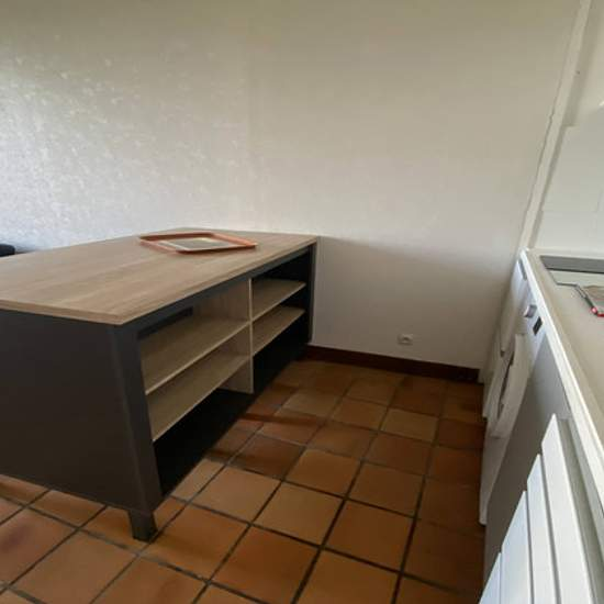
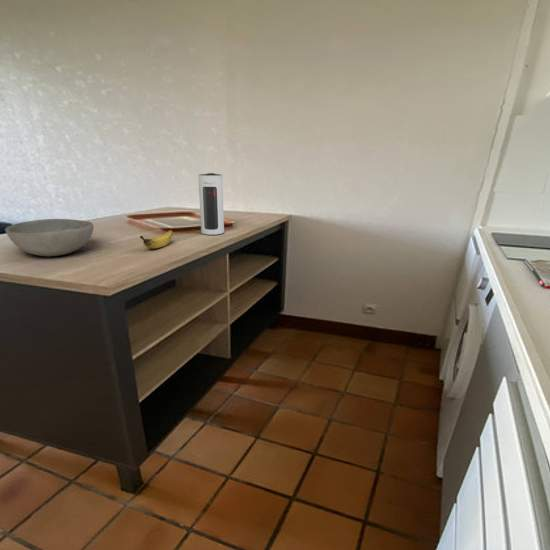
+ speaker [197,172,225,236]
+ bowl [4,218,95,257]
+ banana [139,229,174,250]
